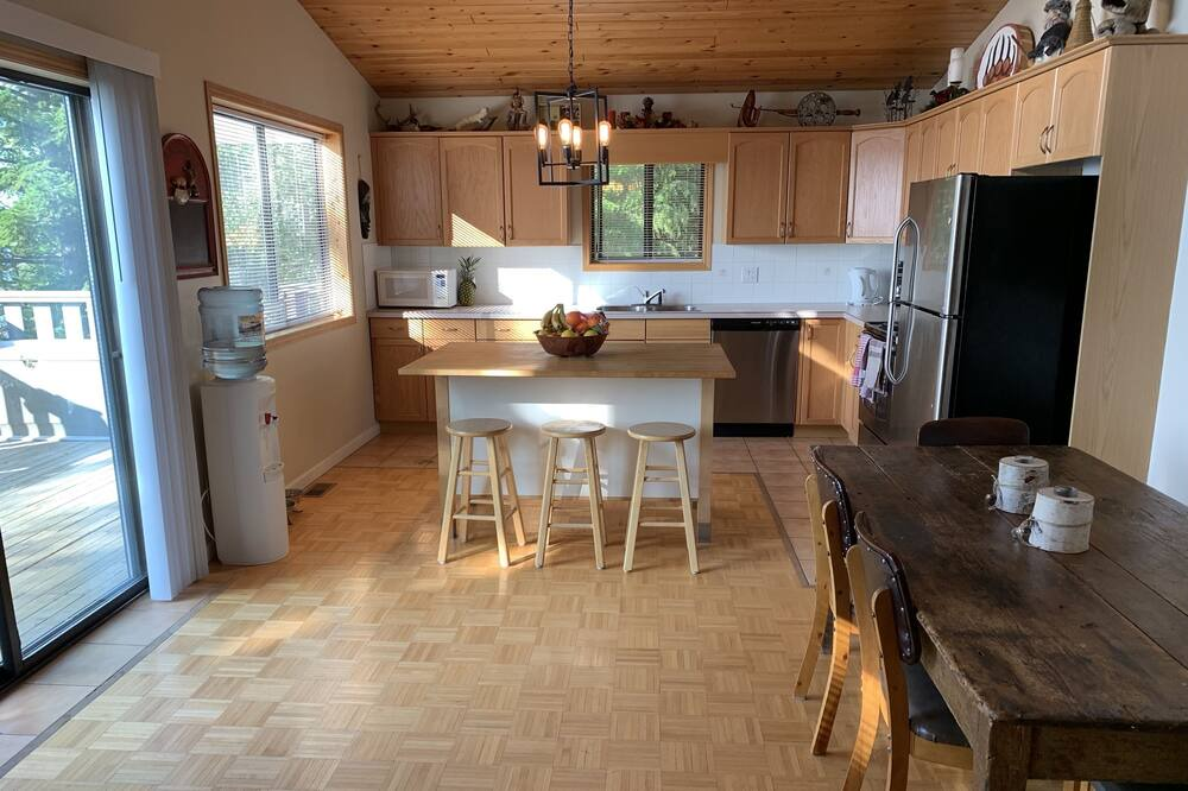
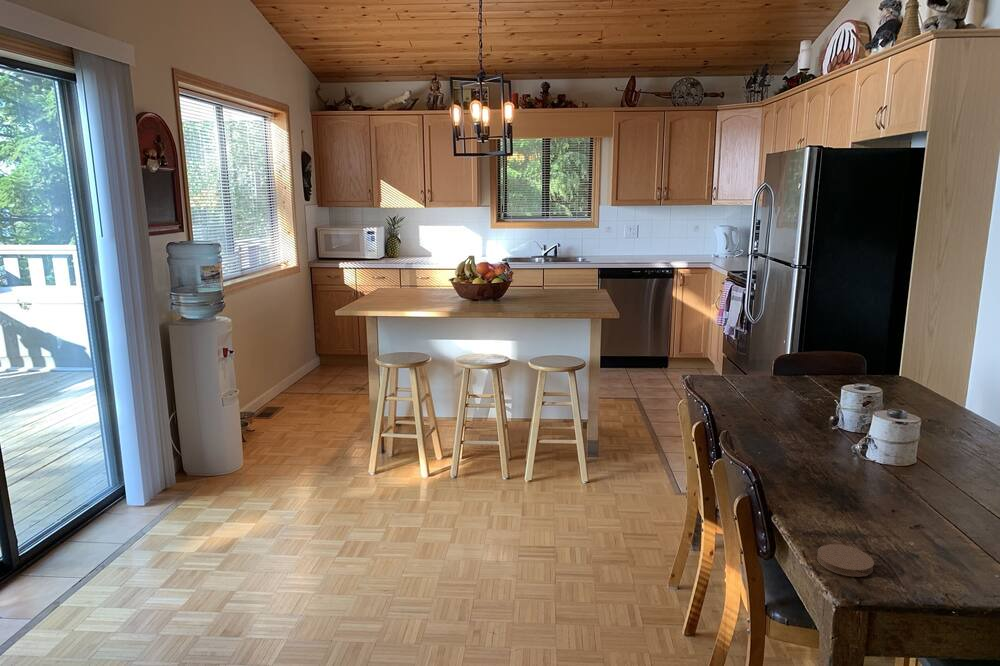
+ coaster [816,543,875,578]
